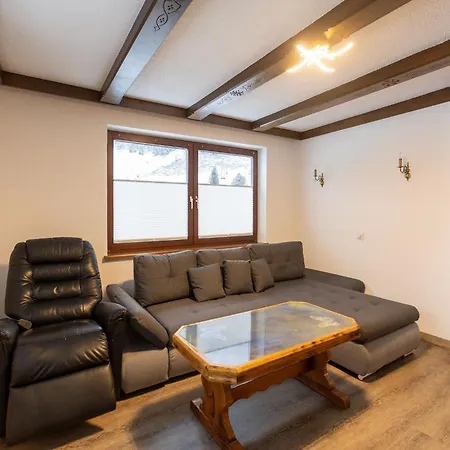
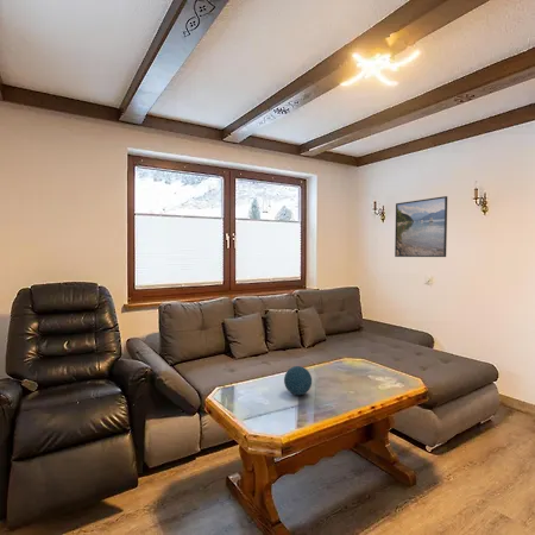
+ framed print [394,195,448,258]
+ decorative orb [283,365,313,396]
